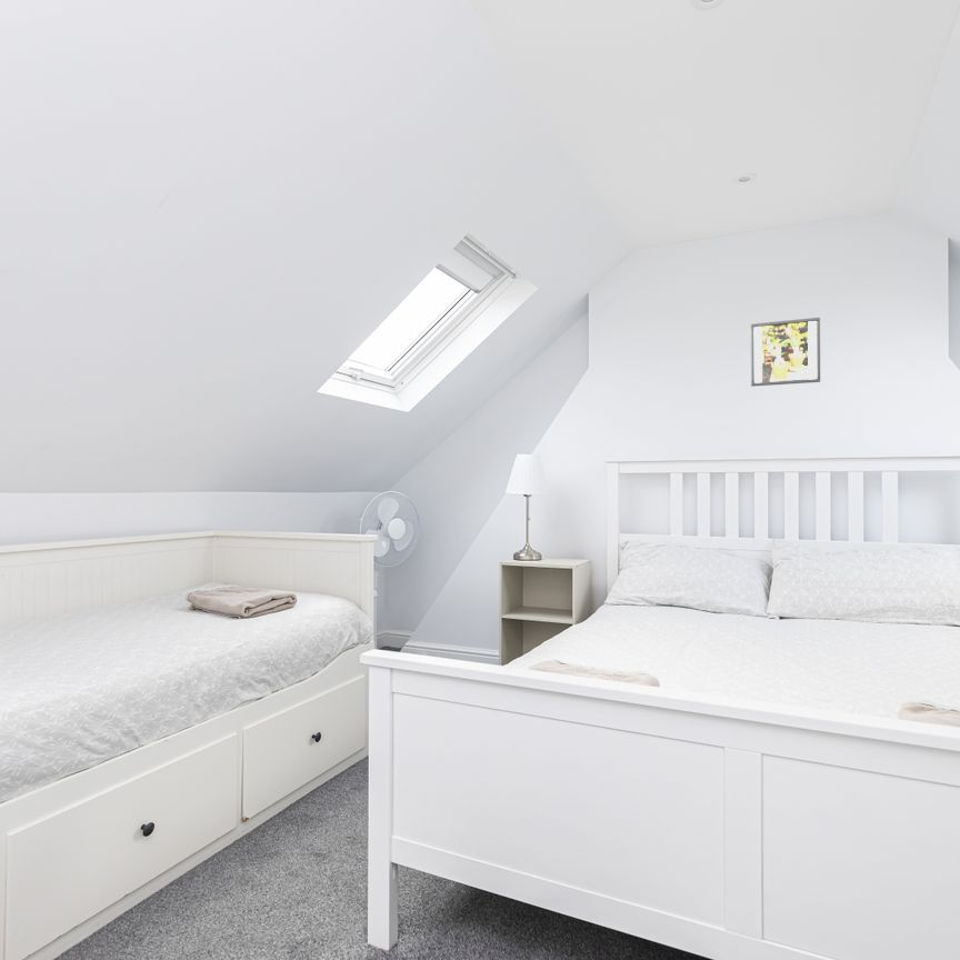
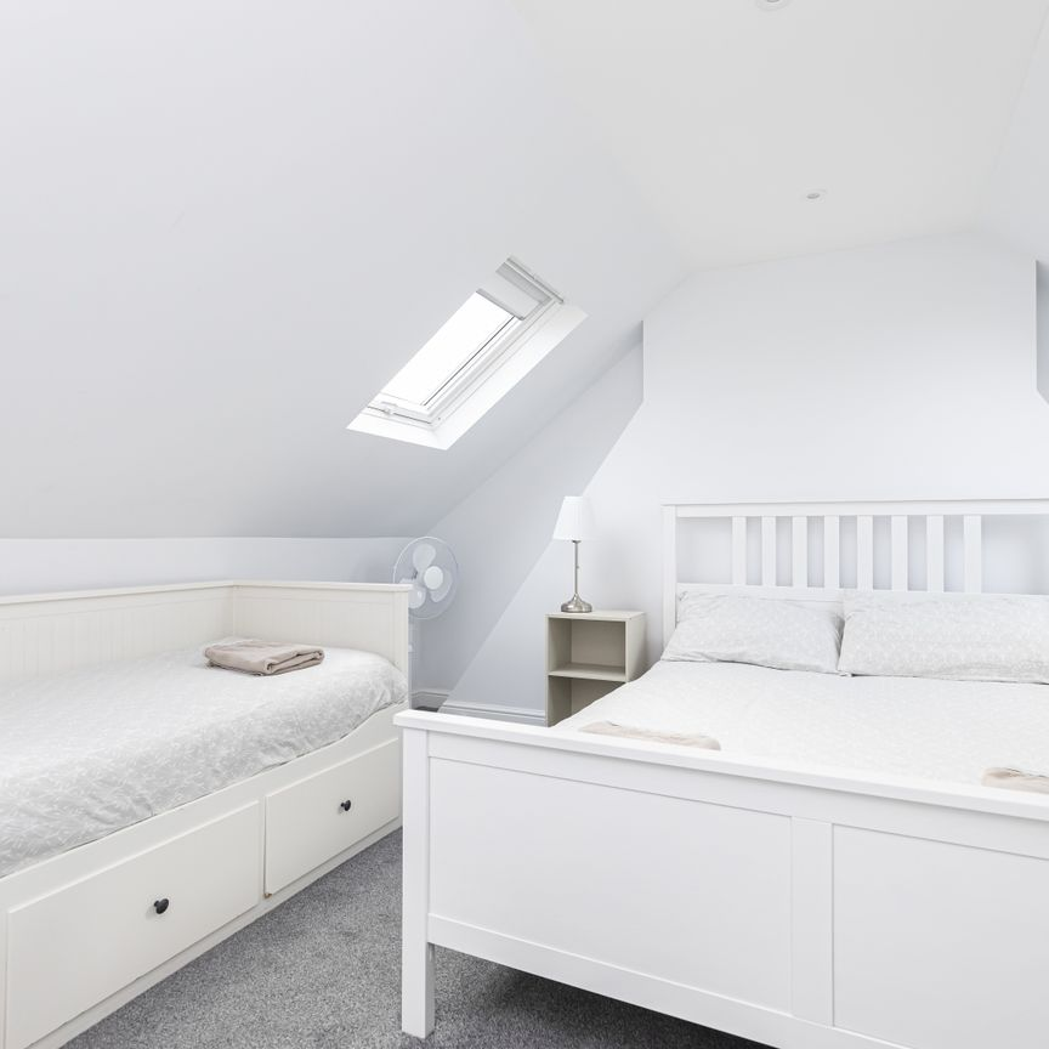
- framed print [750,317,821,388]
